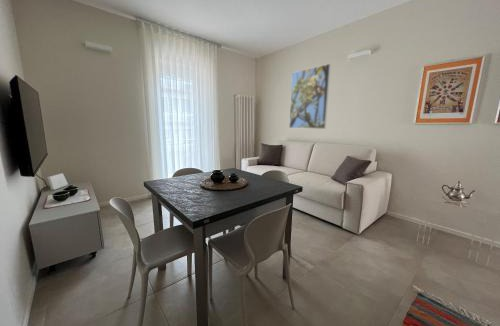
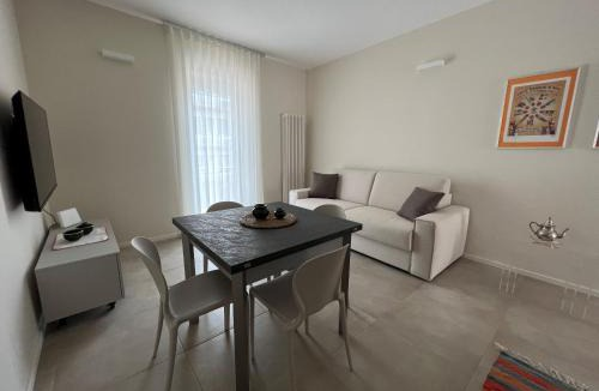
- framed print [288,63,332,130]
